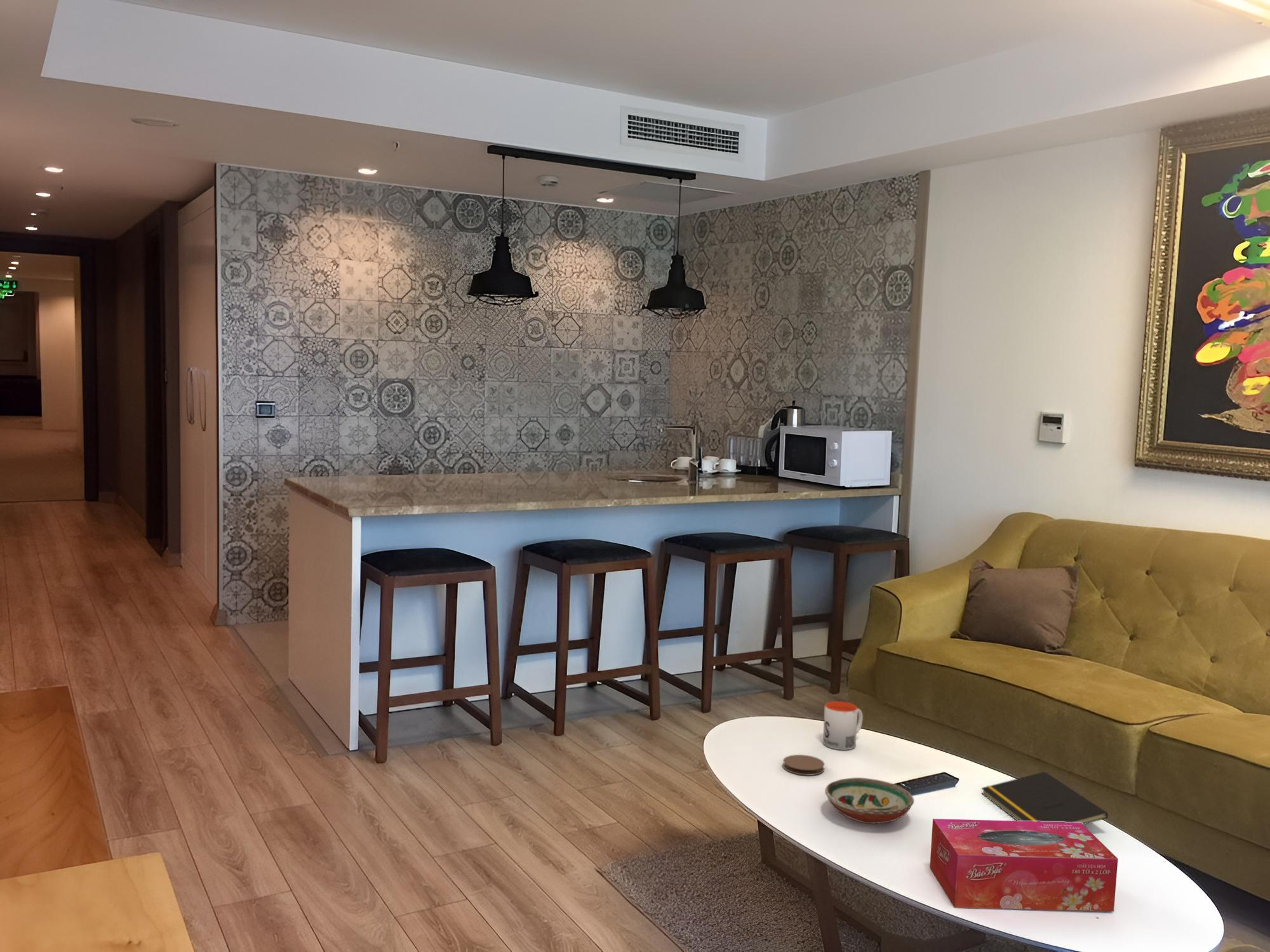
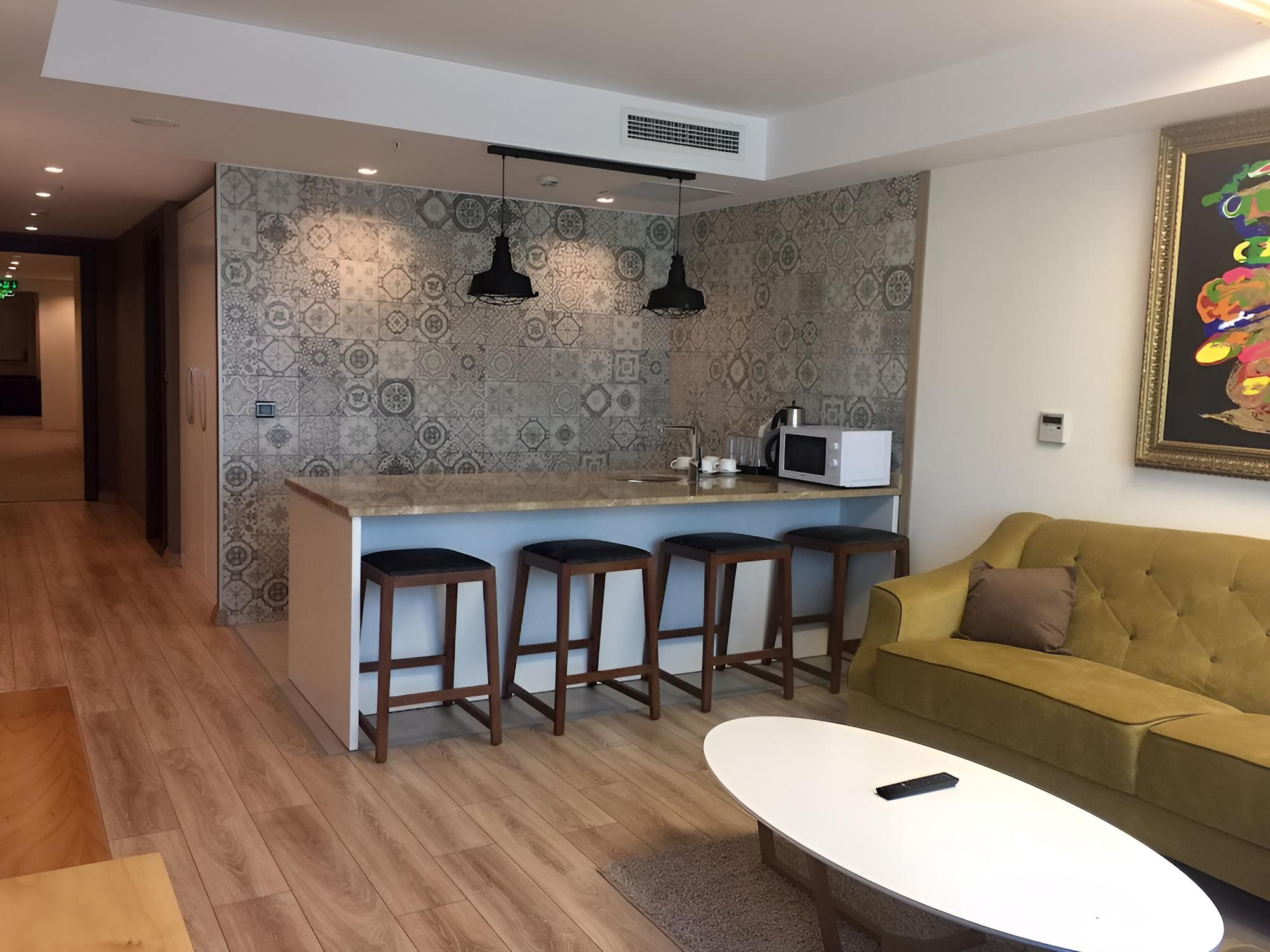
- notepad [980,771,1109,825]
- tissue box [929,818,1119,912]
- mug [822,701,864,751]
- decorative bowl [824,777,915,824]
- coaster [782,754,825,776]
